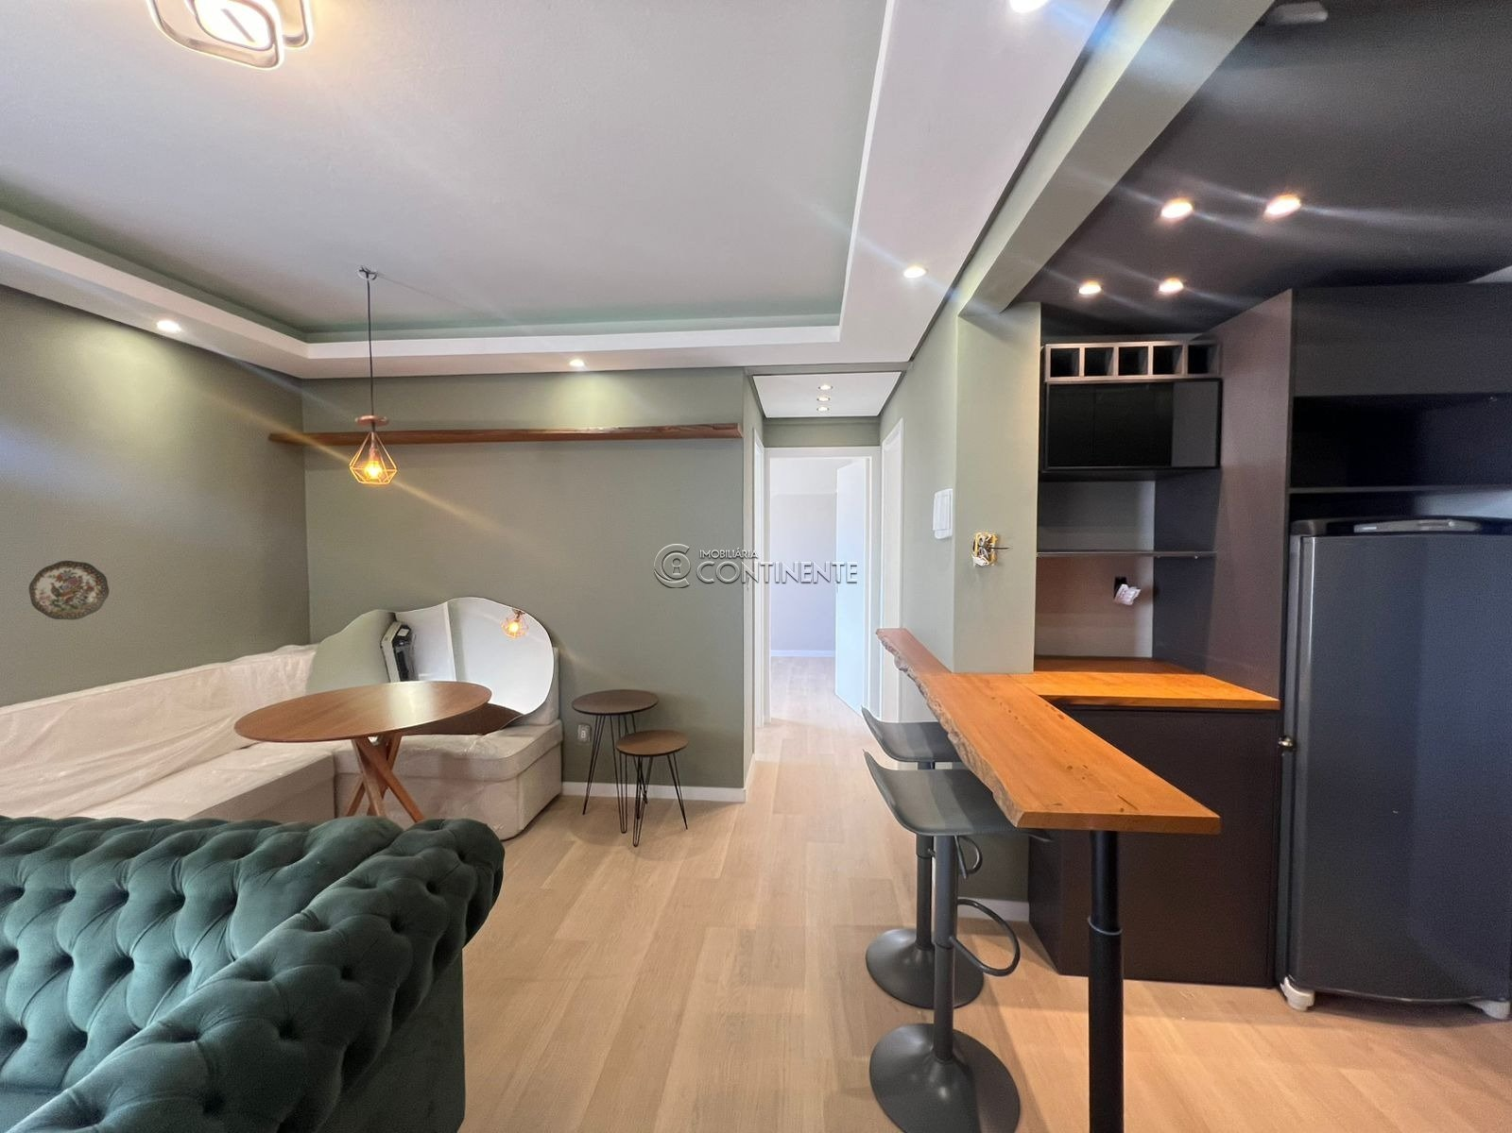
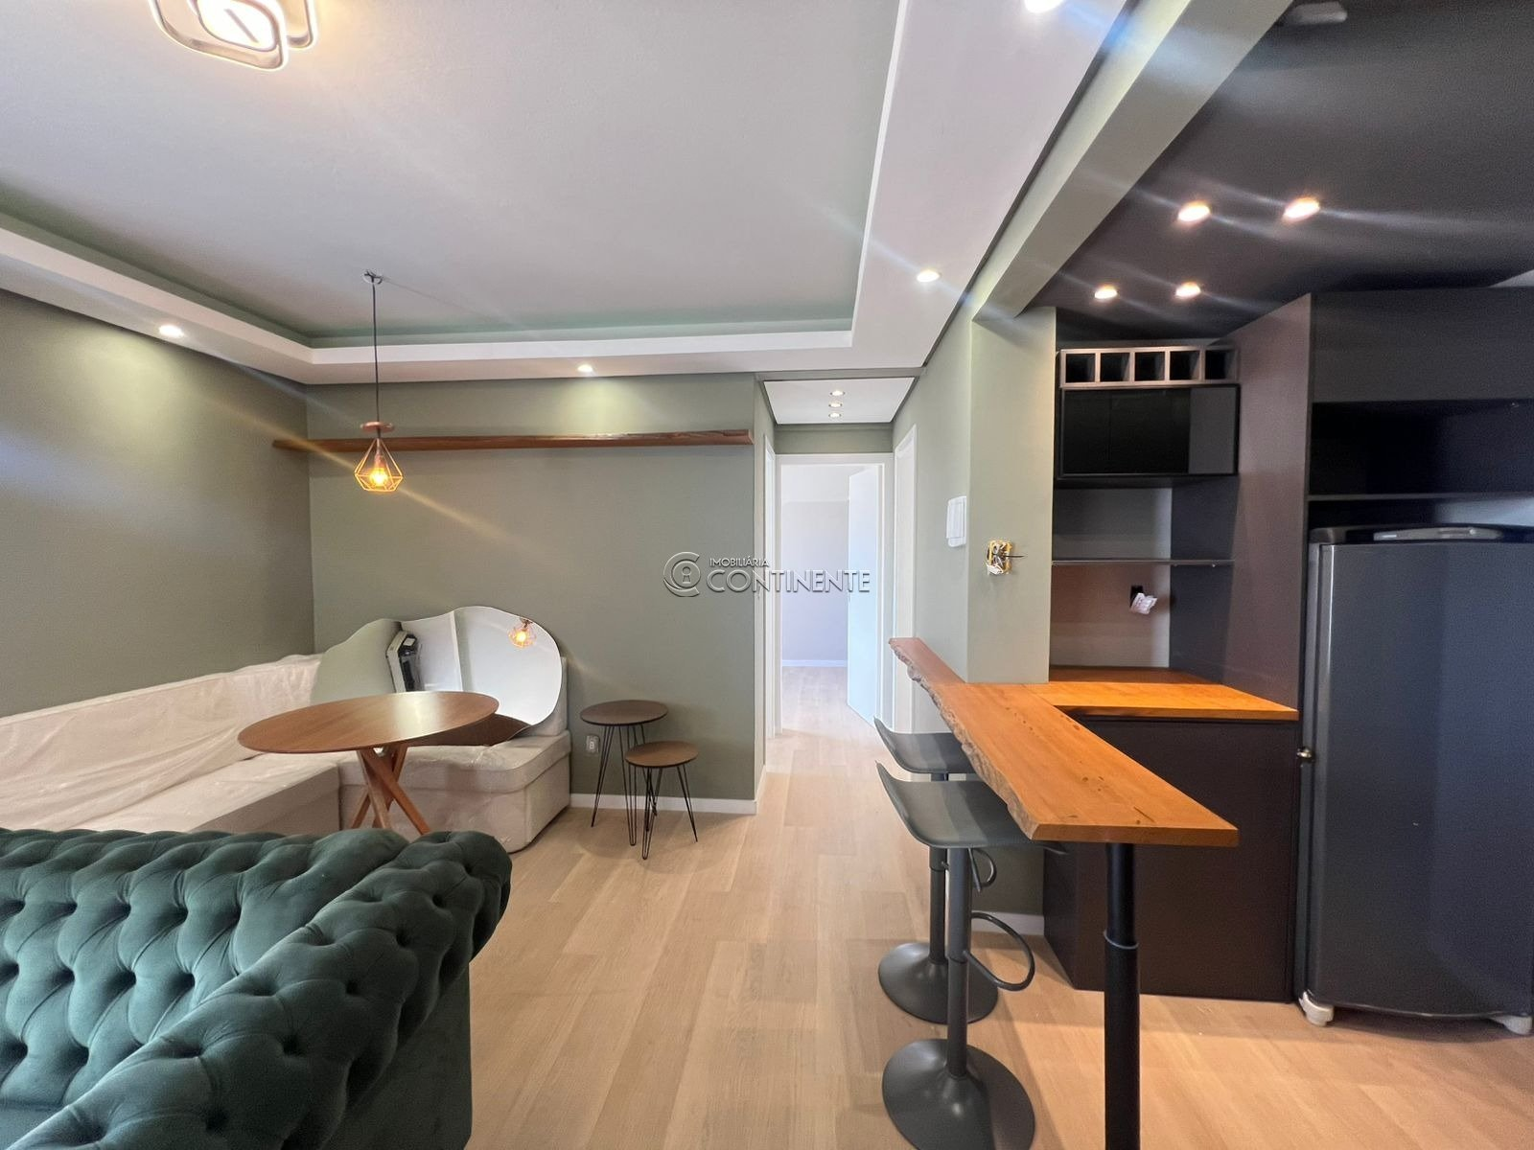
- decorative plate [27,559,110,620]
